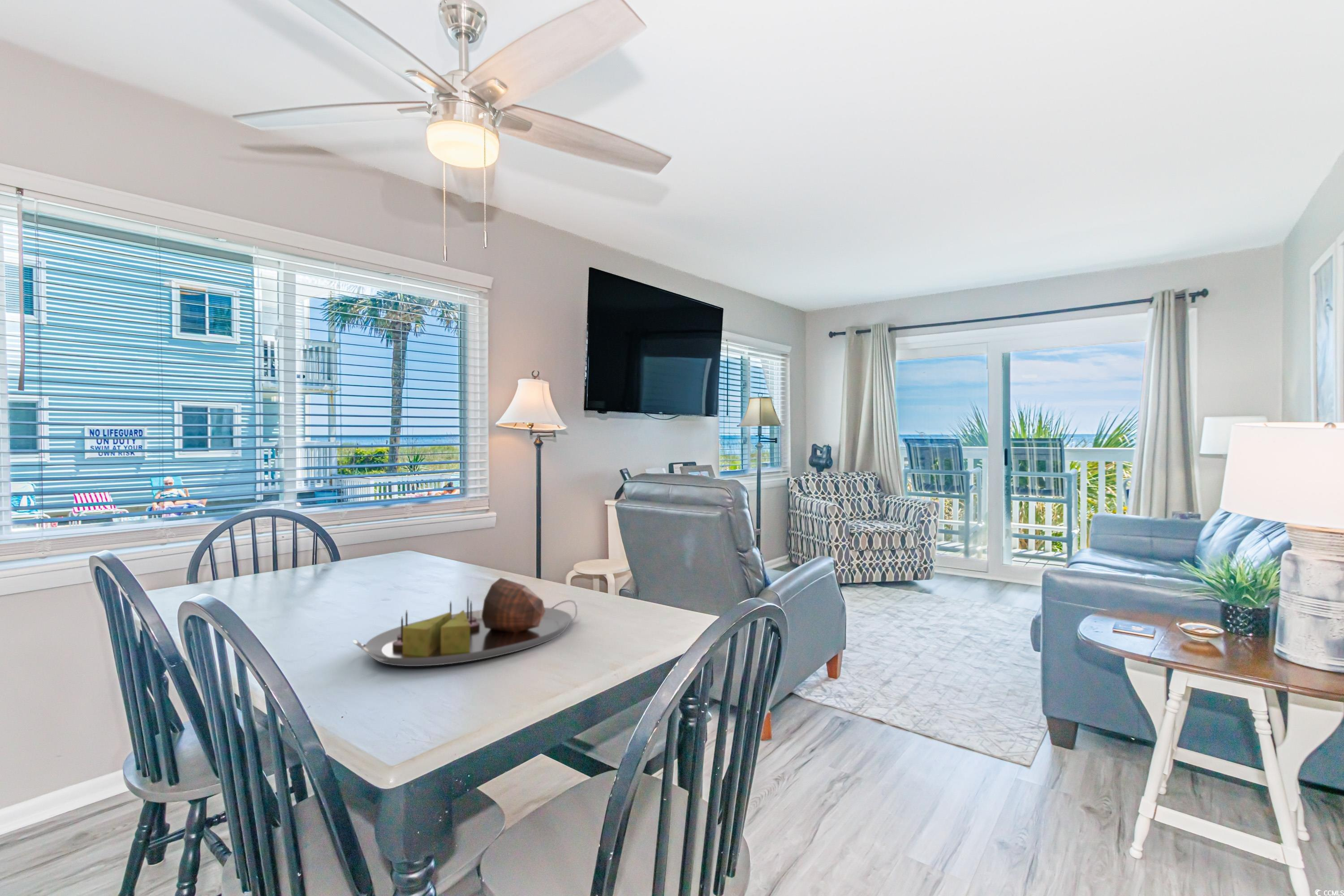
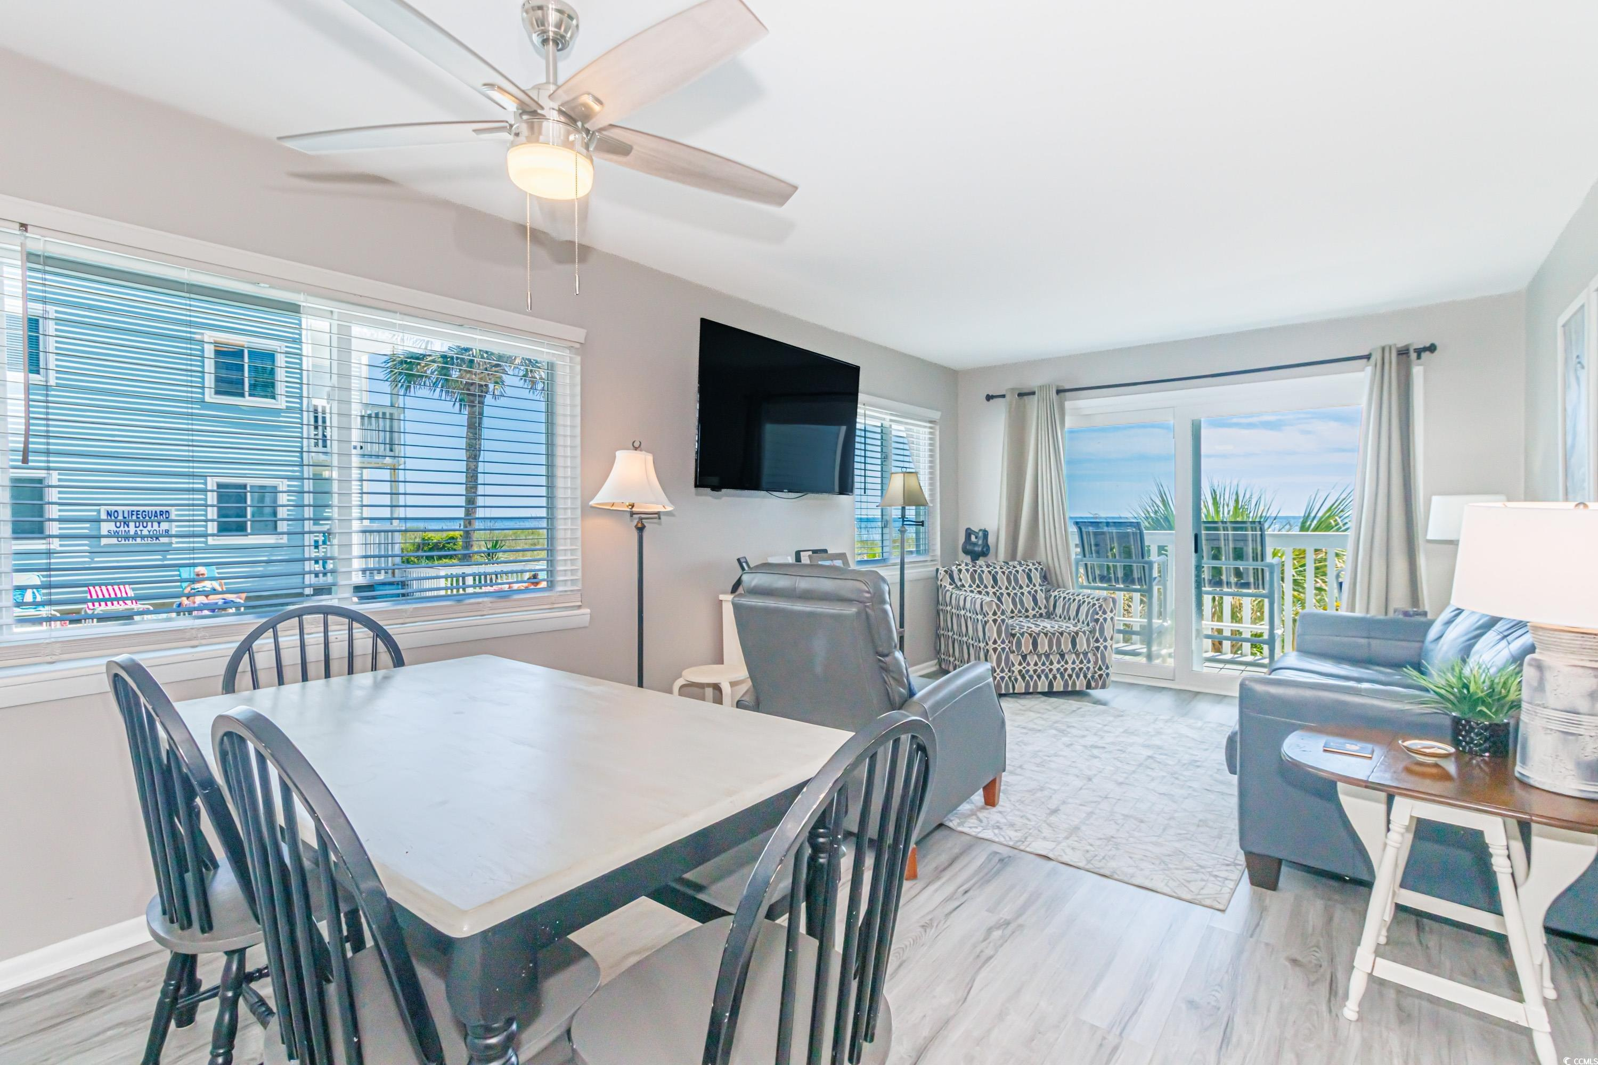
- serving tray [352,577,578,667]
